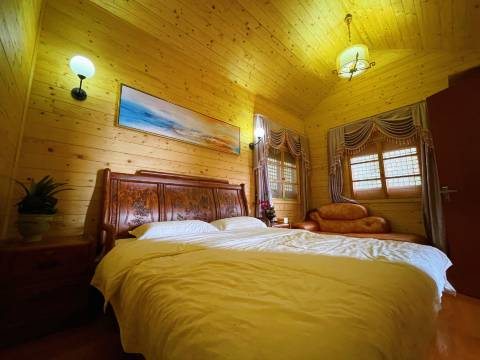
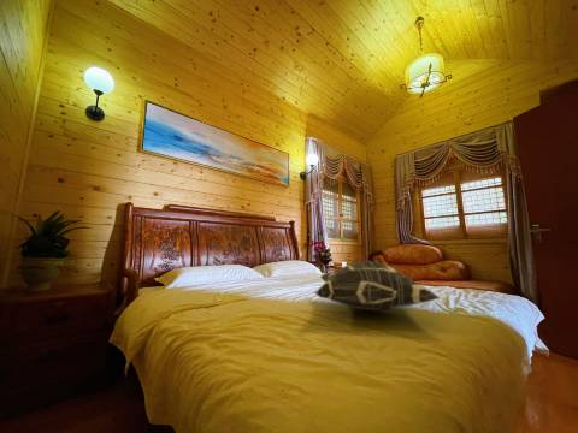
+ decorative pillow [313,259,442,312]
